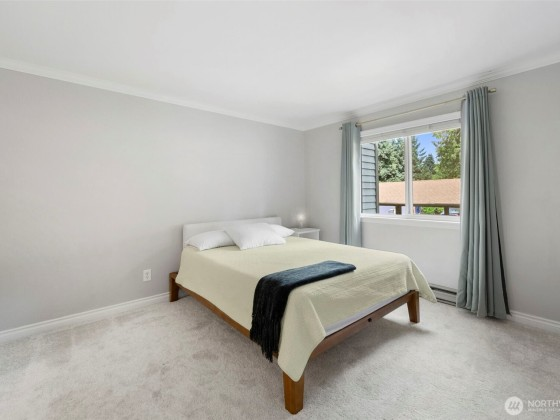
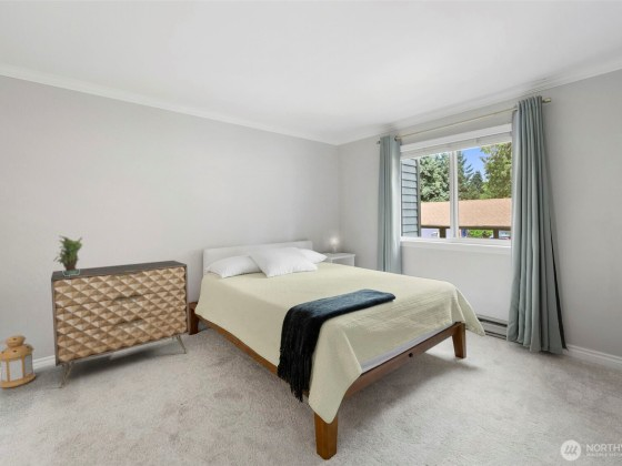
+ potted plant [52,235,83,276]
+ dresser [50,260,191,389]
+ lantern [0,334,37,389]
